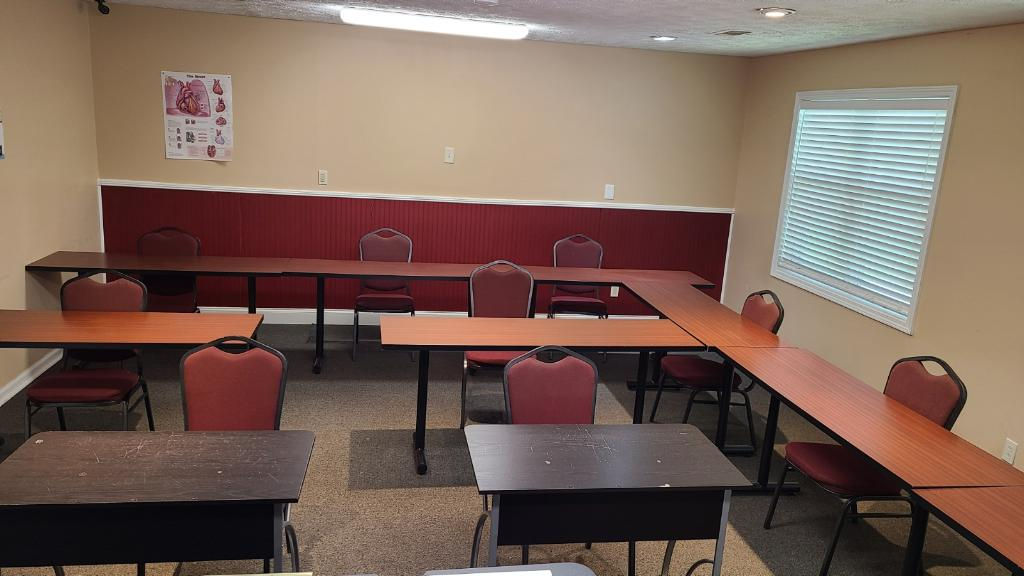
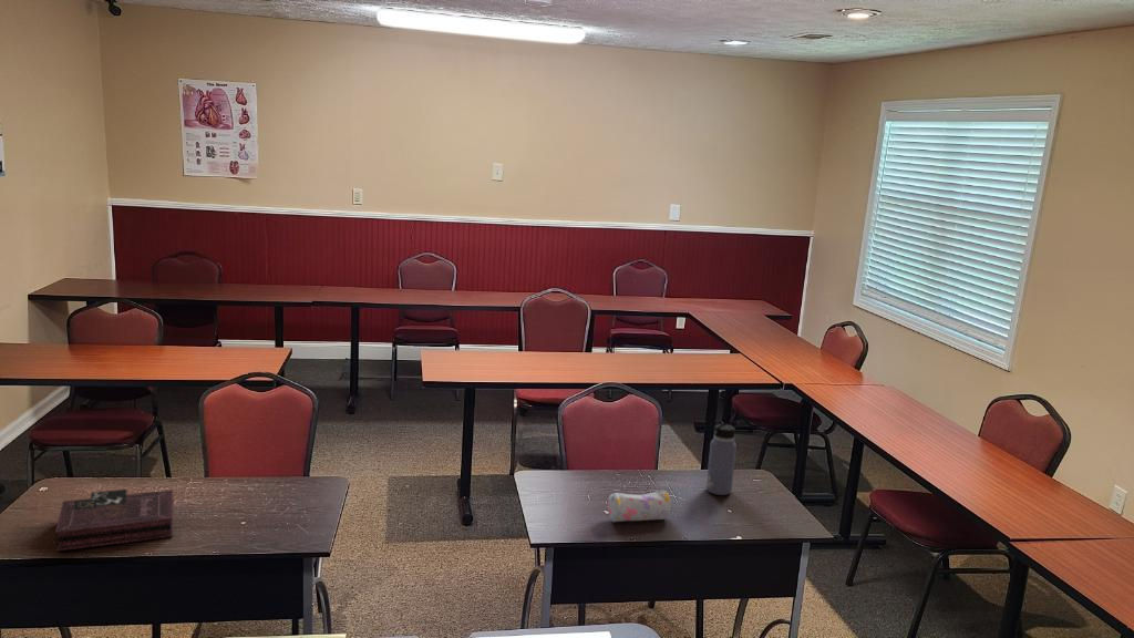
+ book [54,488,175,552]
+ pencil case [607,488,672,523]
+ water bottle [705,420,741,496]
